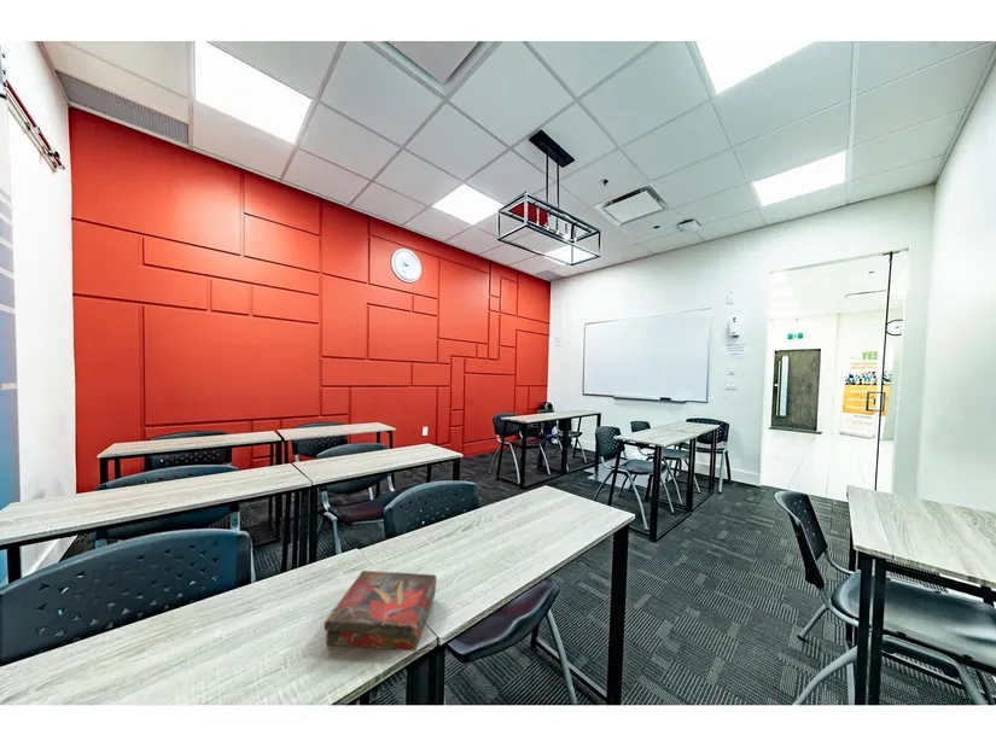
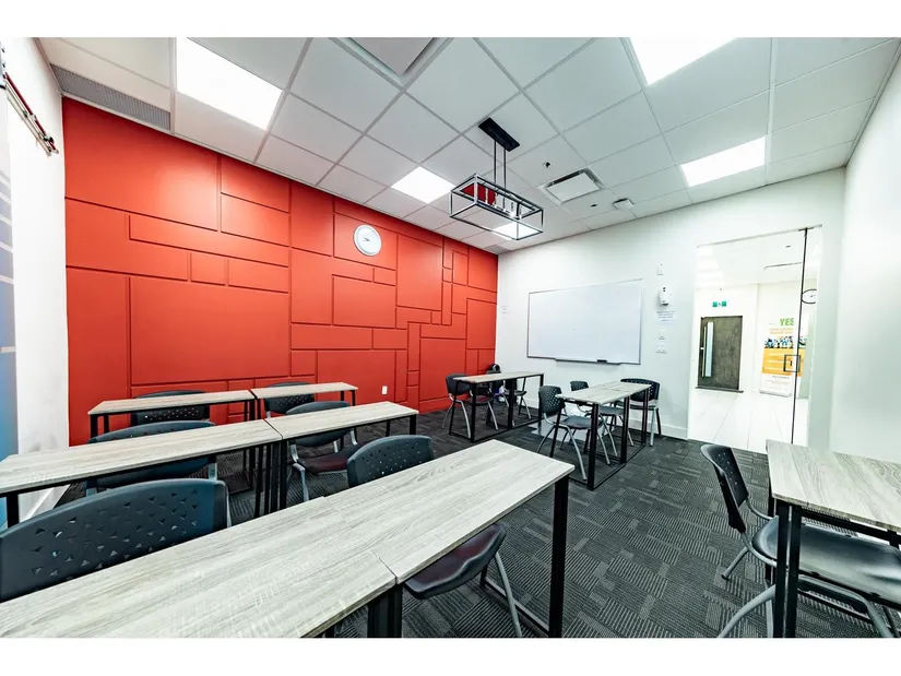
- book [324,570,437,652]
